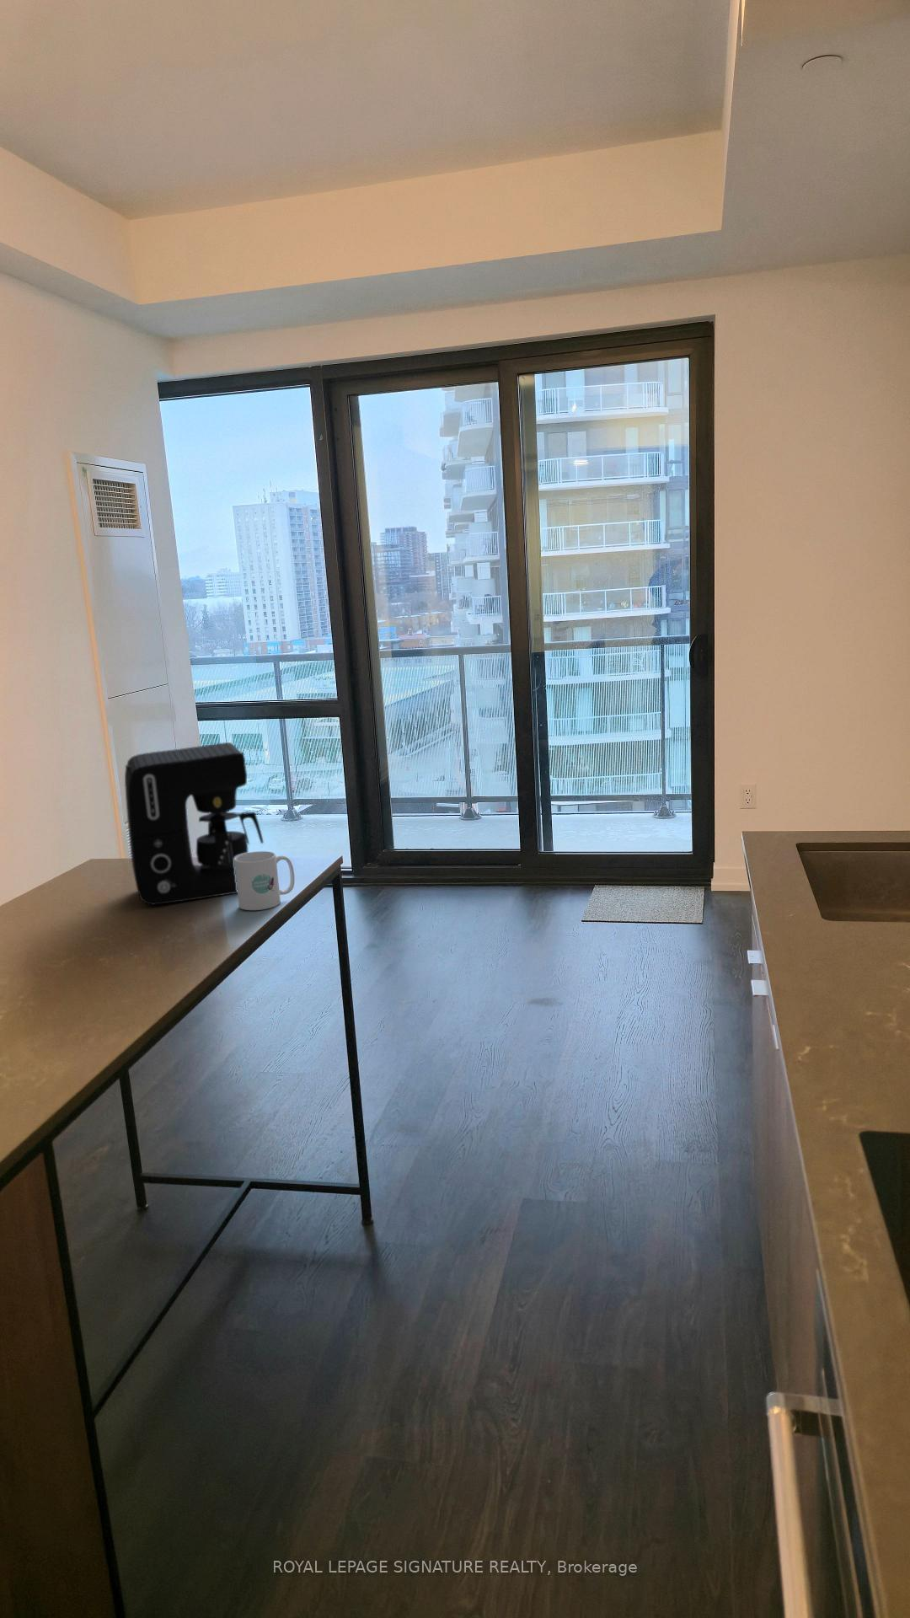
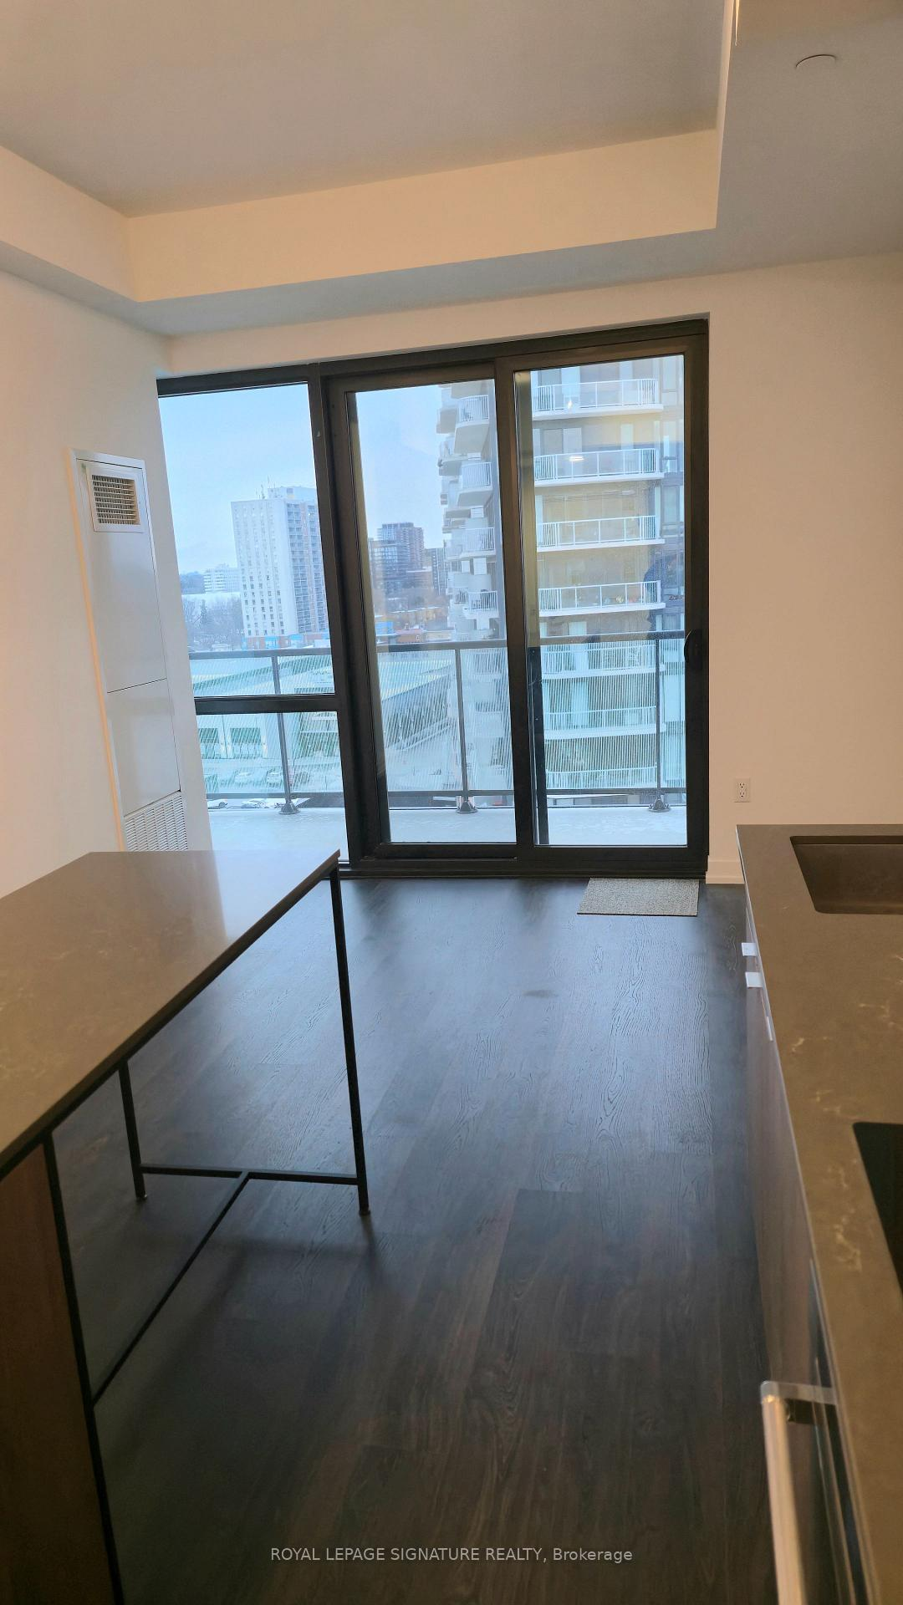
- coffee maker [123,741,264,906]
- mug [234,850,294,911]
